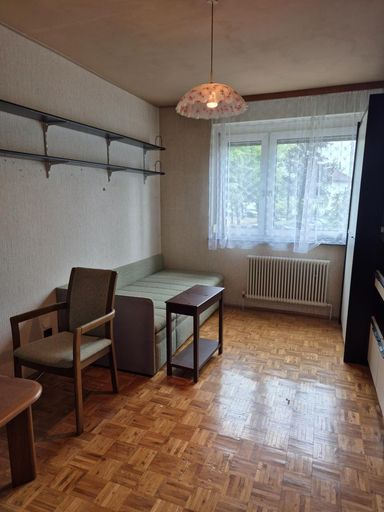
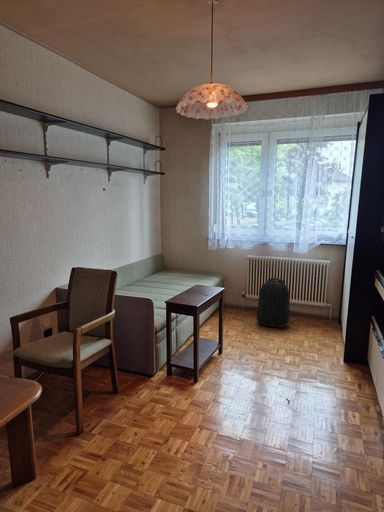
+ backpack [256,277,292,329]
